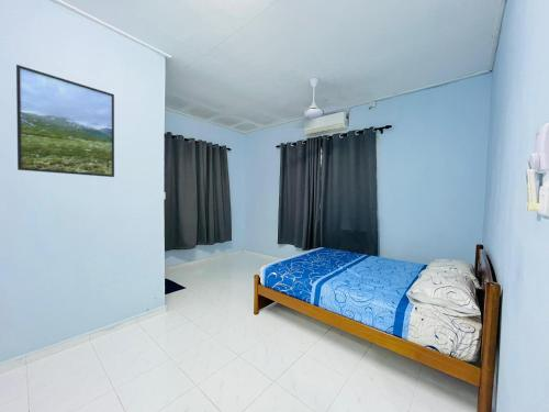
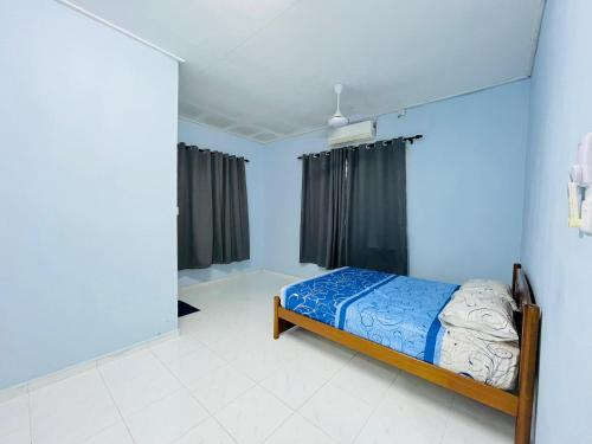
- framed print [15,64,115,178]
